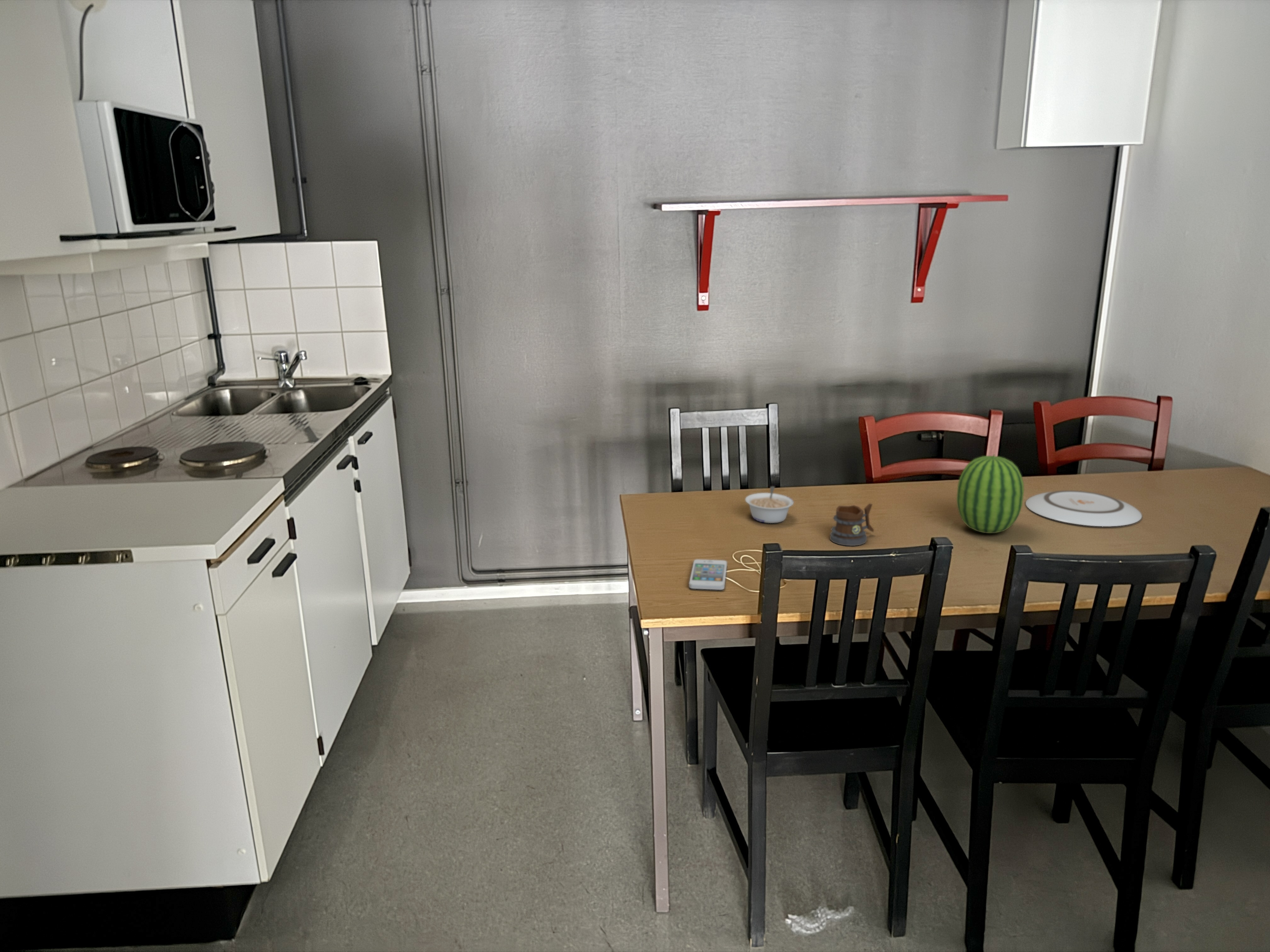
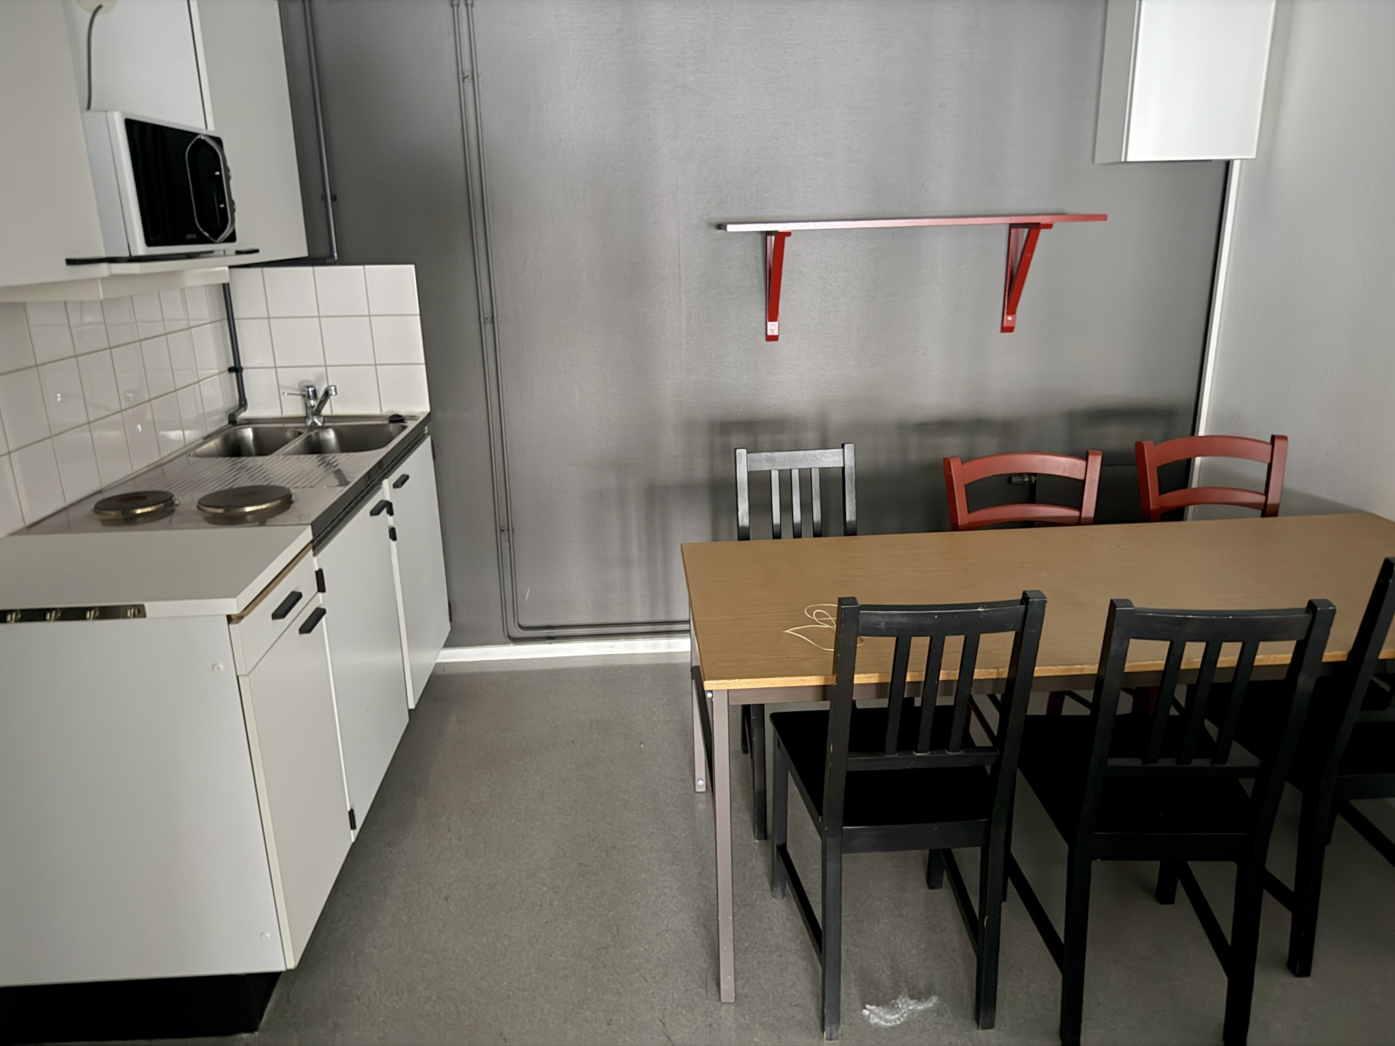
- plate [1025,490,1142,527]
- mug [830,503,874,546]
- fruit [956,454,1024,534]
- smartphone [689,559,727,590]
- legume [745,486,794,524]
